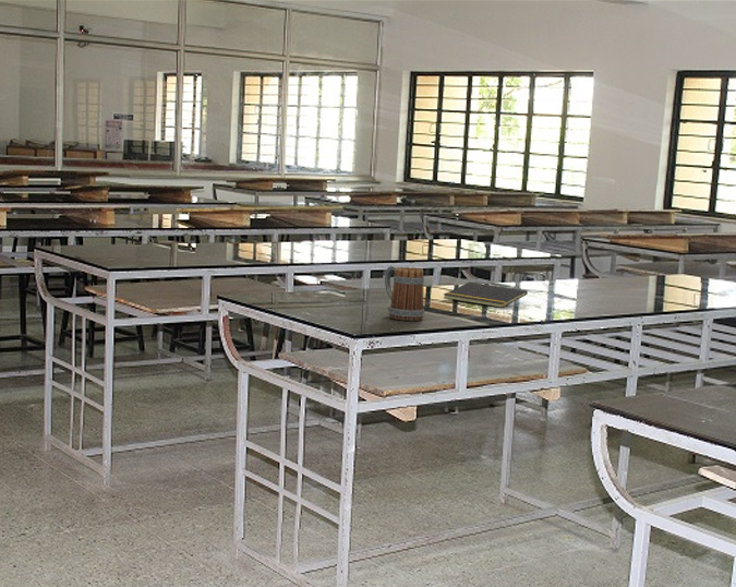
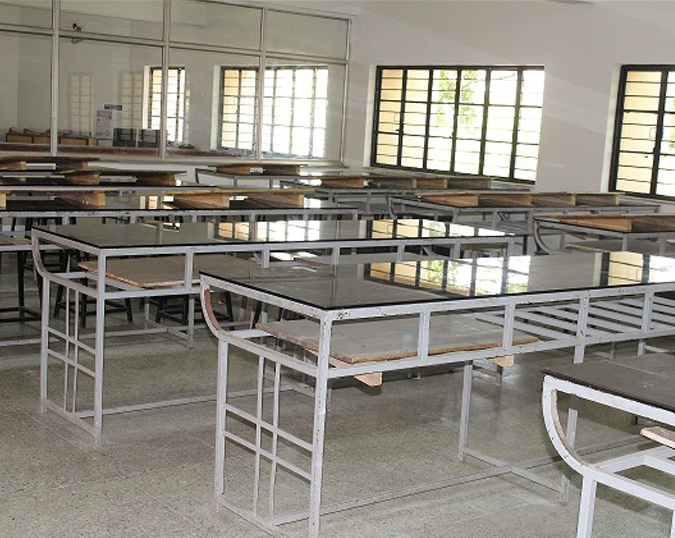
- notepad [443,280,529,309]
- mug [384,265,425,322]
